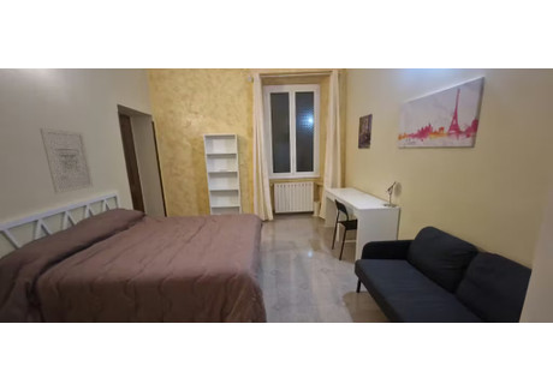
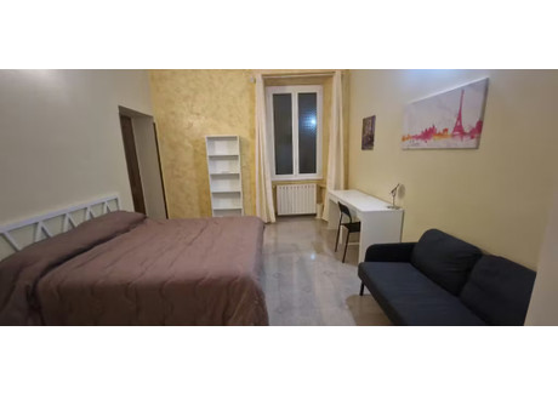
- wall art [38,127,95,194]
